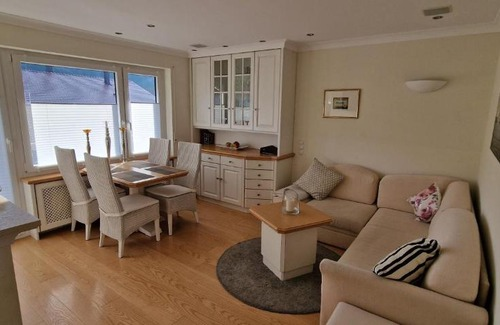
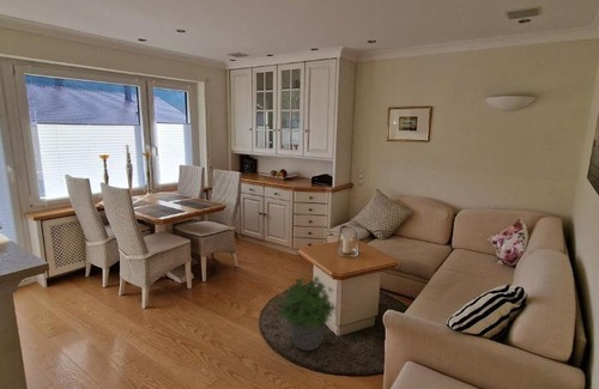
+ potted plant [277,275,338,352]
